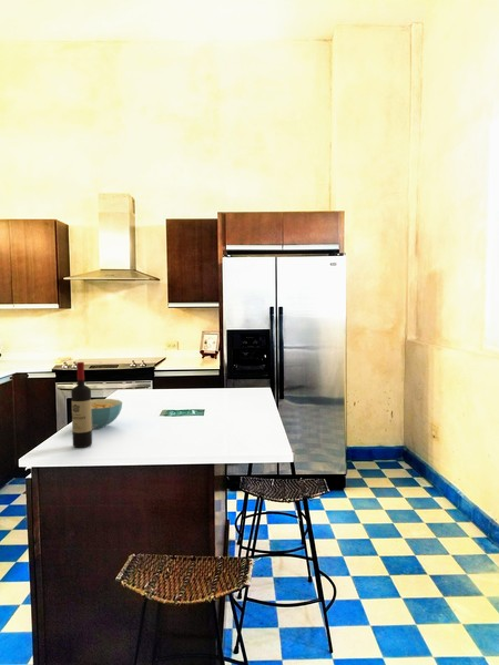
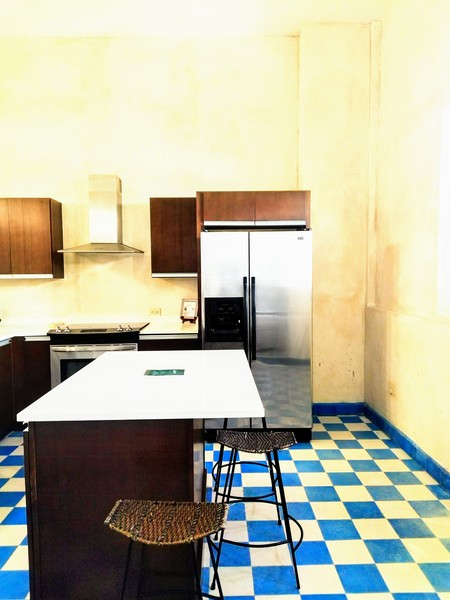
- wine bottle [70,361,93,449]
- cereal bowl [91,398,123,429]
